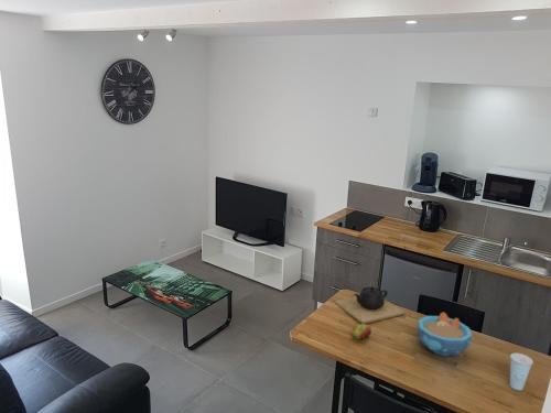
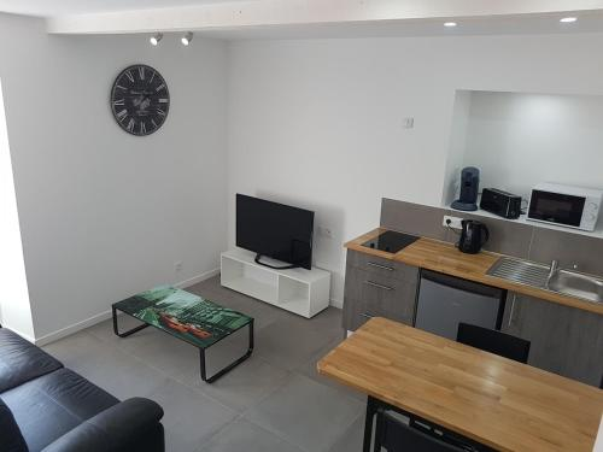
- cup [509,352,534,391]
- bowl [417,312,473,357]
- fruit [350,324,372,343]
- teapot [333,285,407,324]
